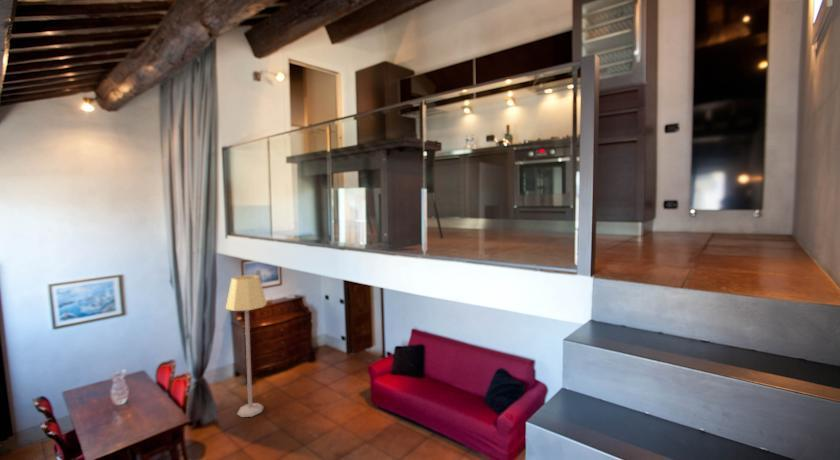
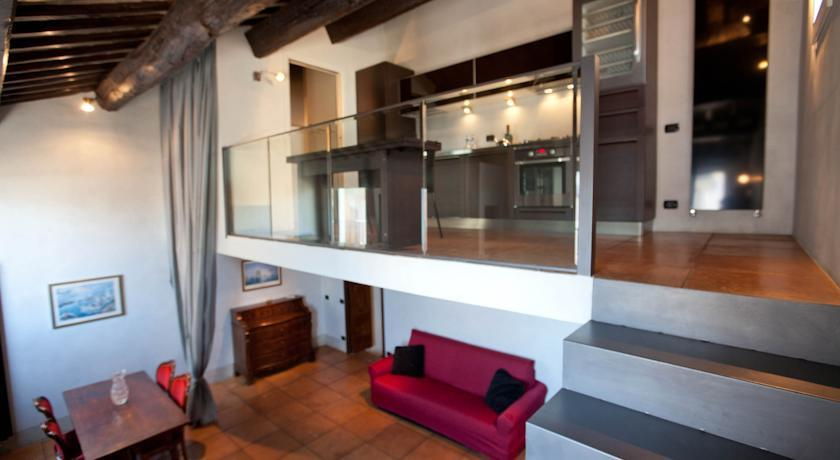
- lamp [225,274,268,418]
